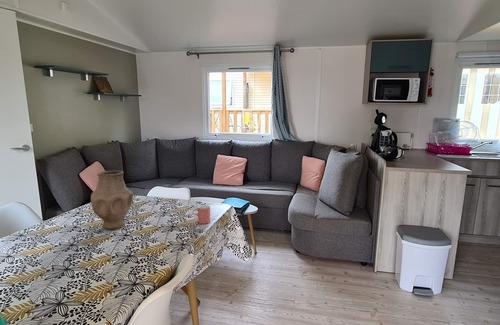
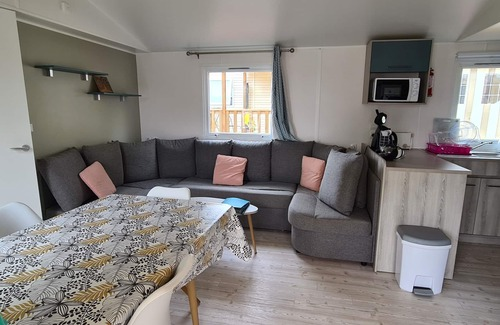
- vase [90,170,134,231]
- cup [191,204,211,225]
